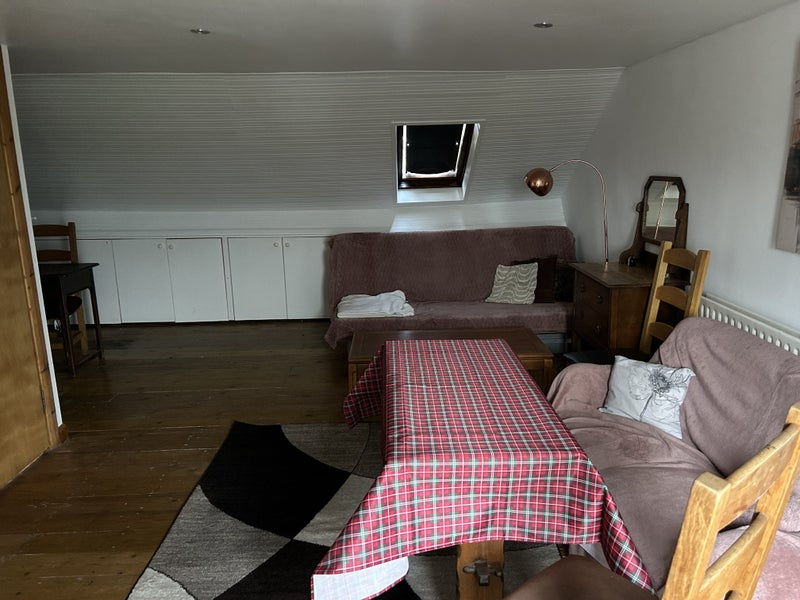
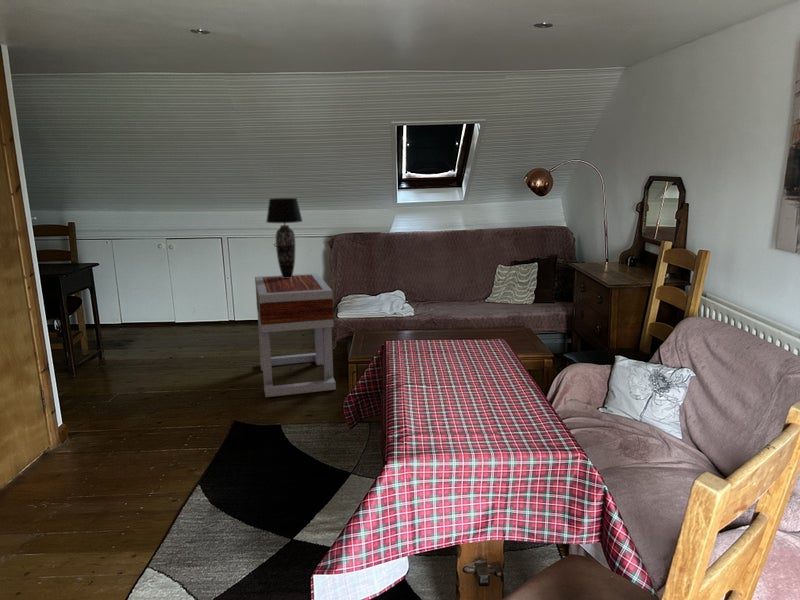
+ table lamp [265,197,303,278]
+ side table [254,272,337,398]
